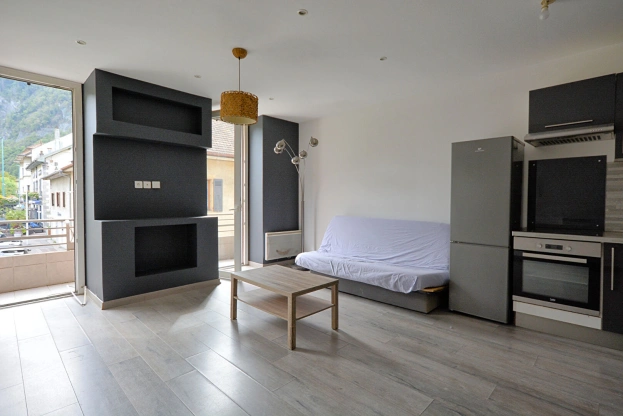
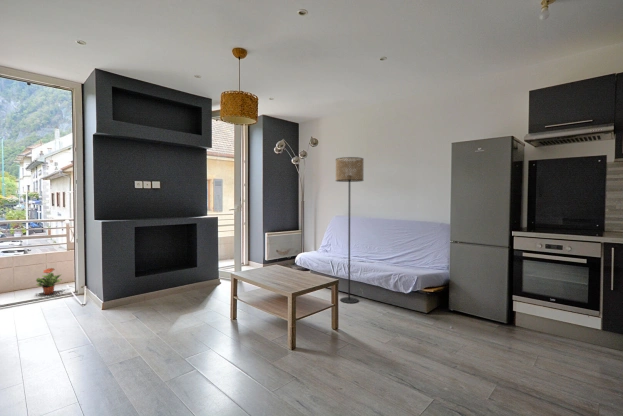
+ potted plant [35,267,63,295]
+ floor lamp [335,156,365,304]
